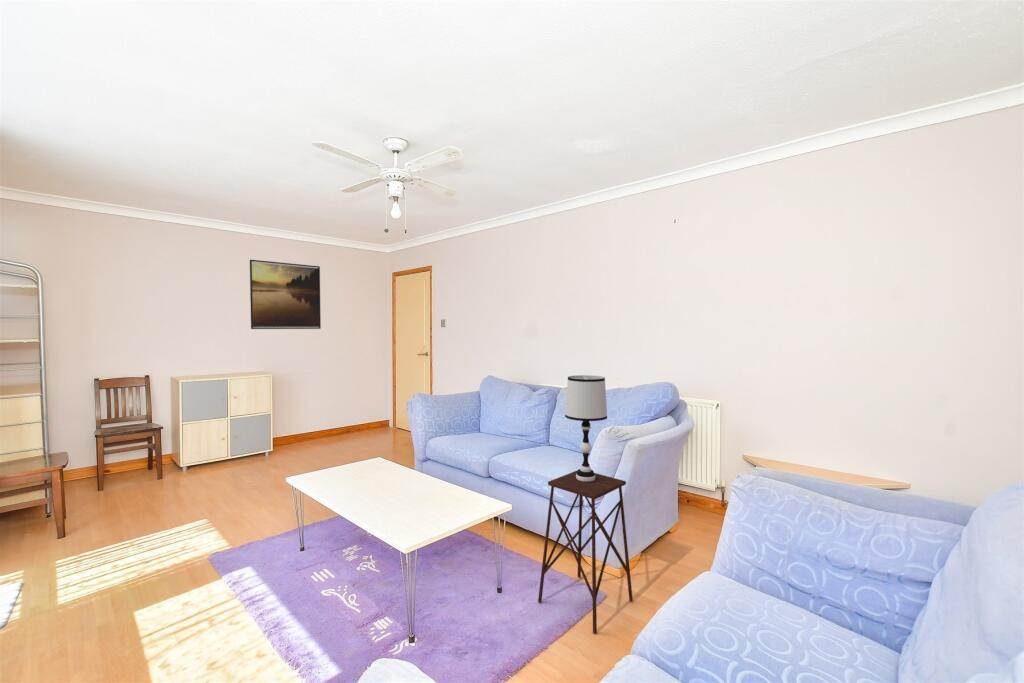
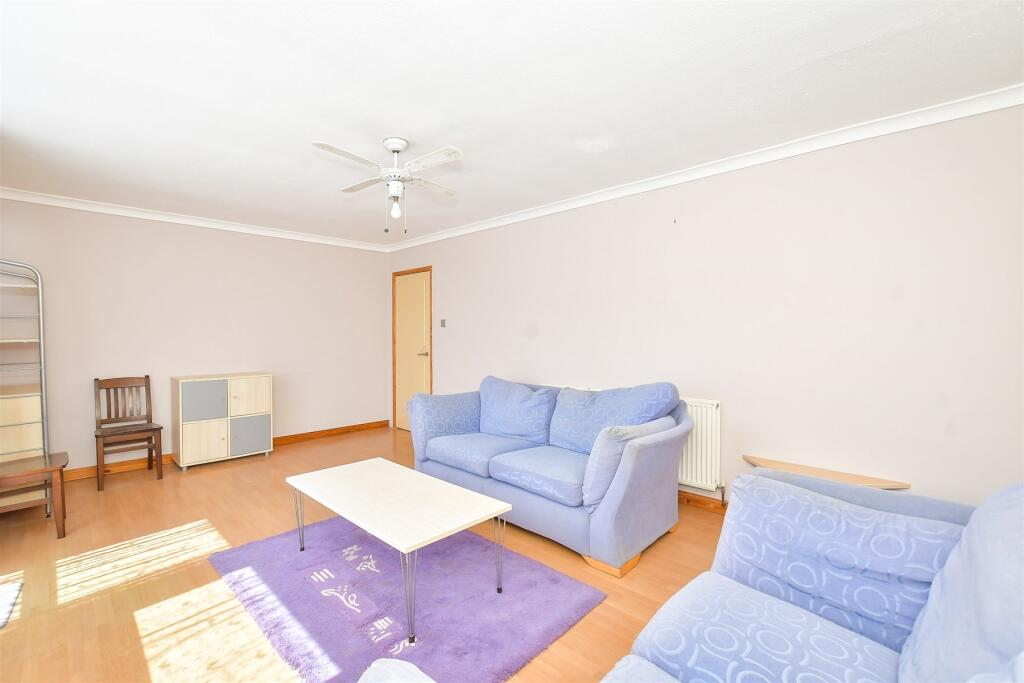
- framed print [249,259,322,330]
- table lamp [564,374,608,482]
- side table [537,469,634,635]
